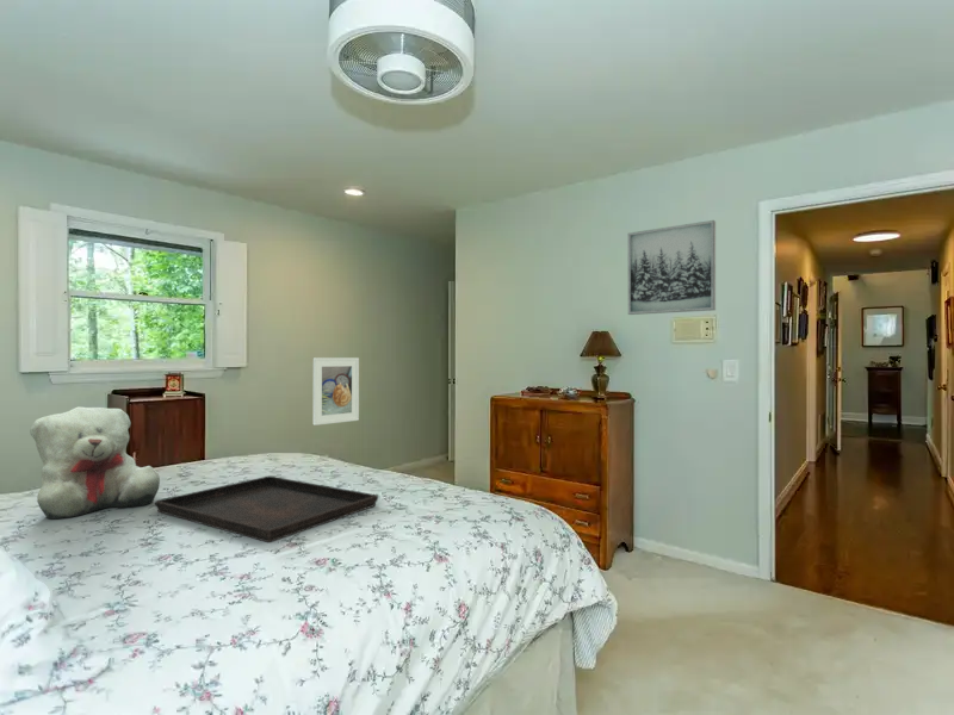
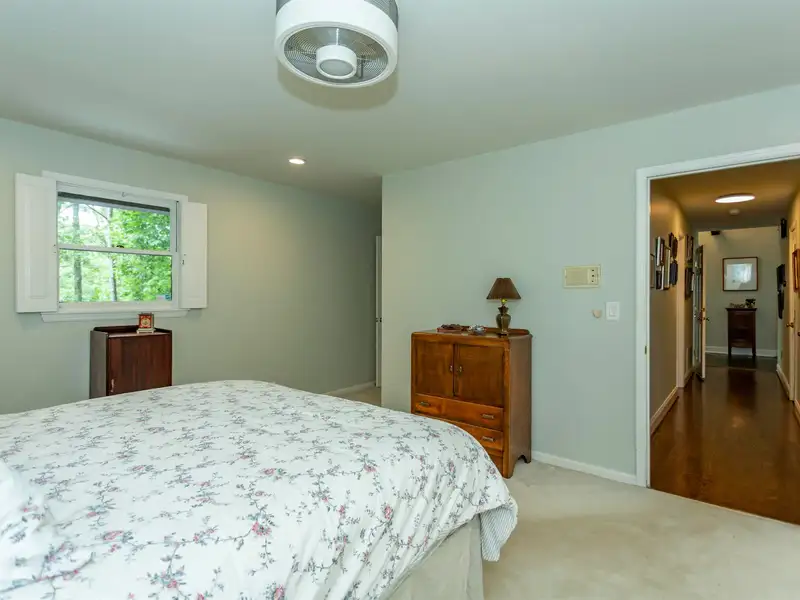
- teddy bear [29,405,161,520]
- wall art [627,219,717,316]
- serving tray [154,475,379,543]
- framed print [311,356,360,427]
